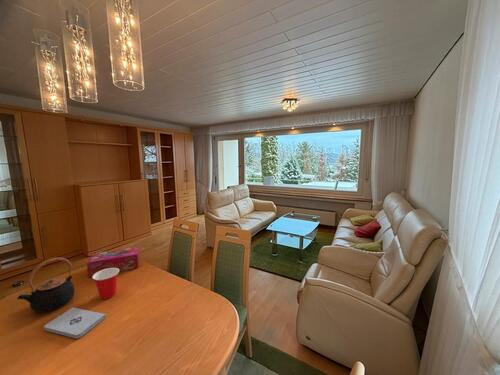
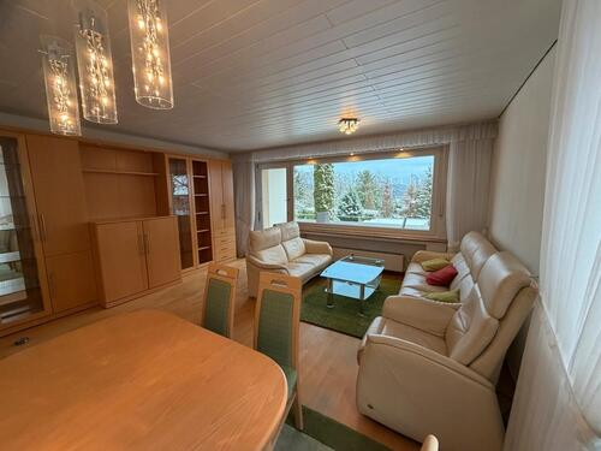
- cup [91,268,120,300]
- teapot [16,257,75,314]
- notepad [43,307,107,339]
- tissue box [86,246,141,278]
